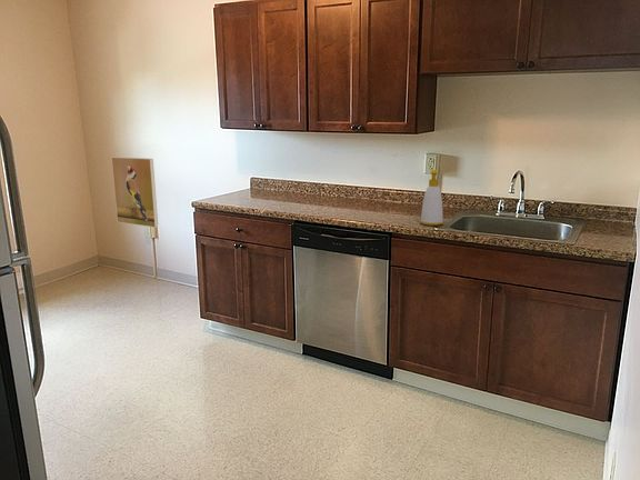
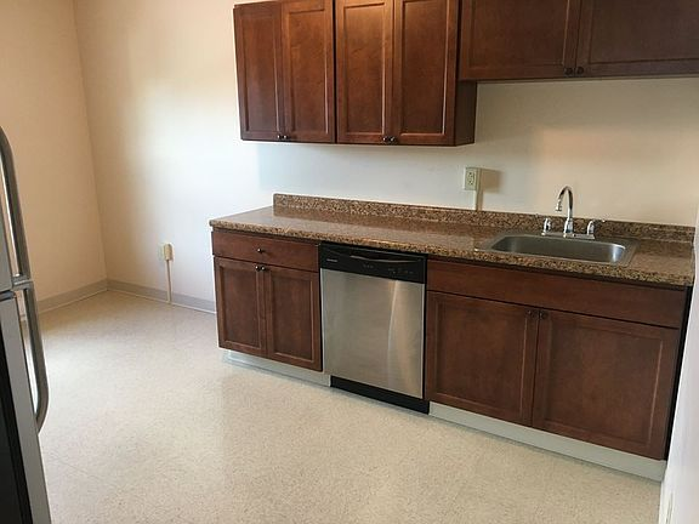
- soap bottle [419,169,444,227]
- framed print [110,156,159,228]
